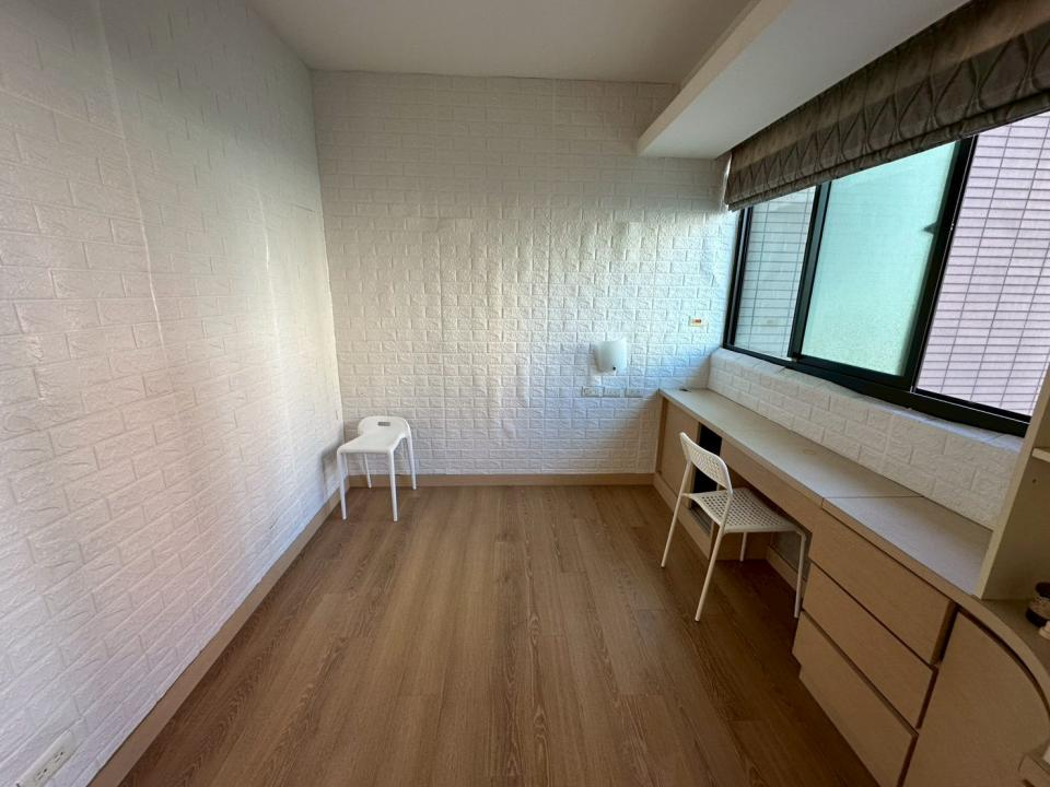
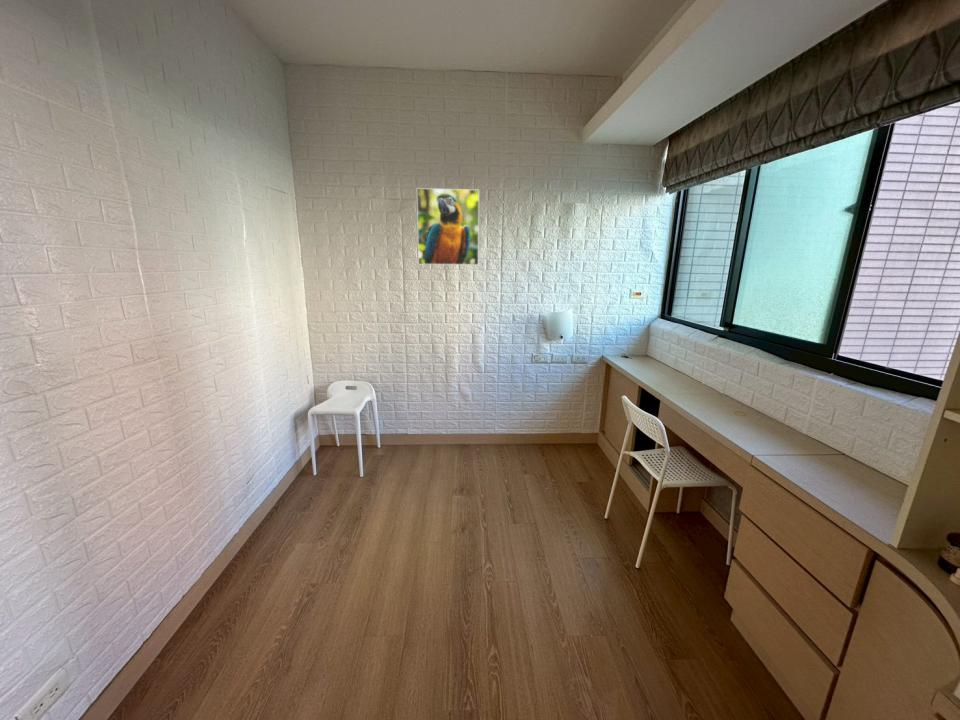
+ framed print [416,187,480,266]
